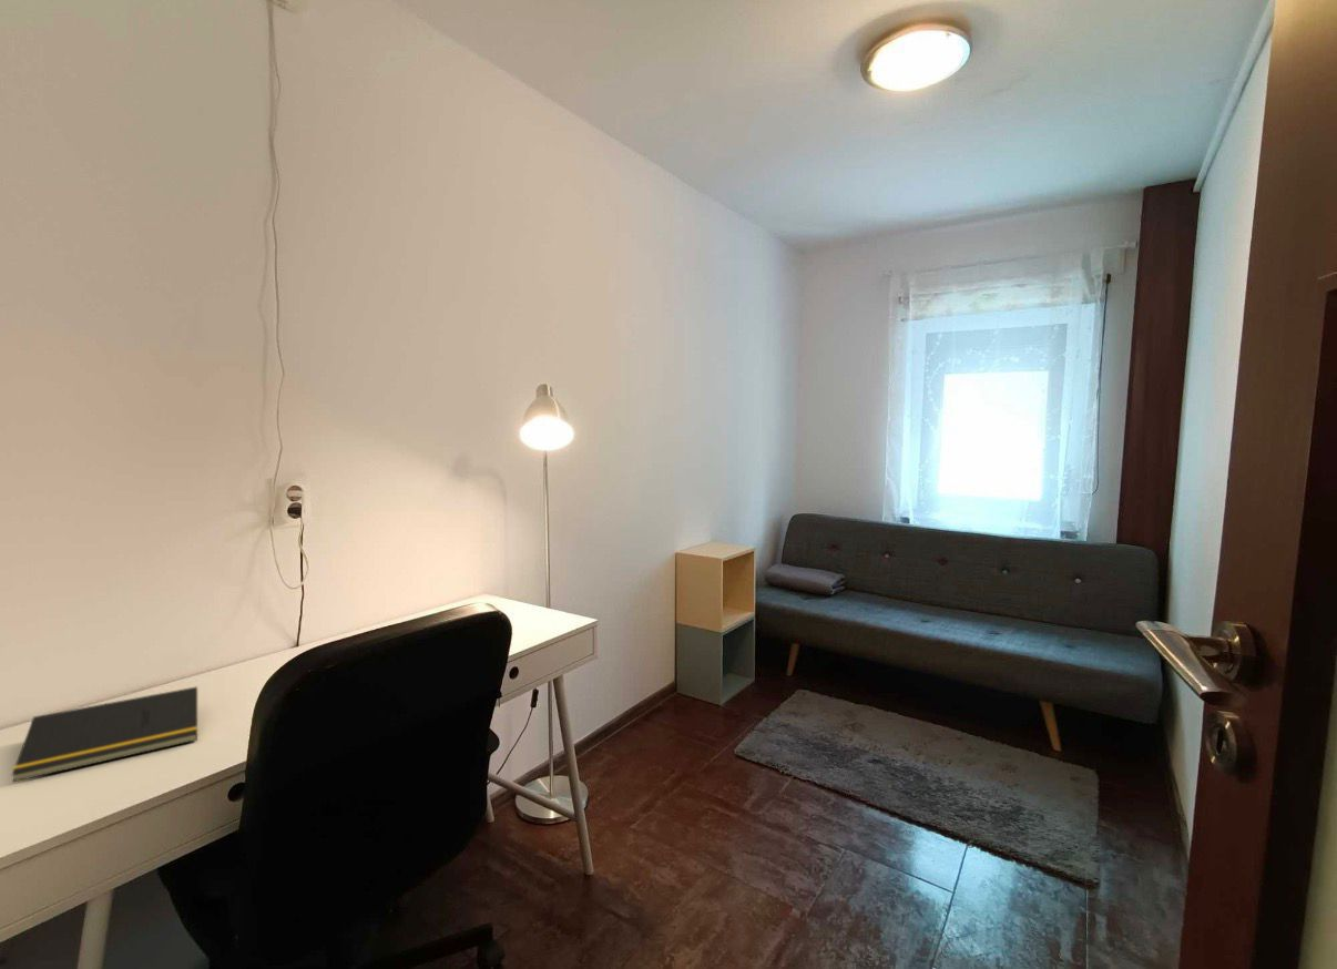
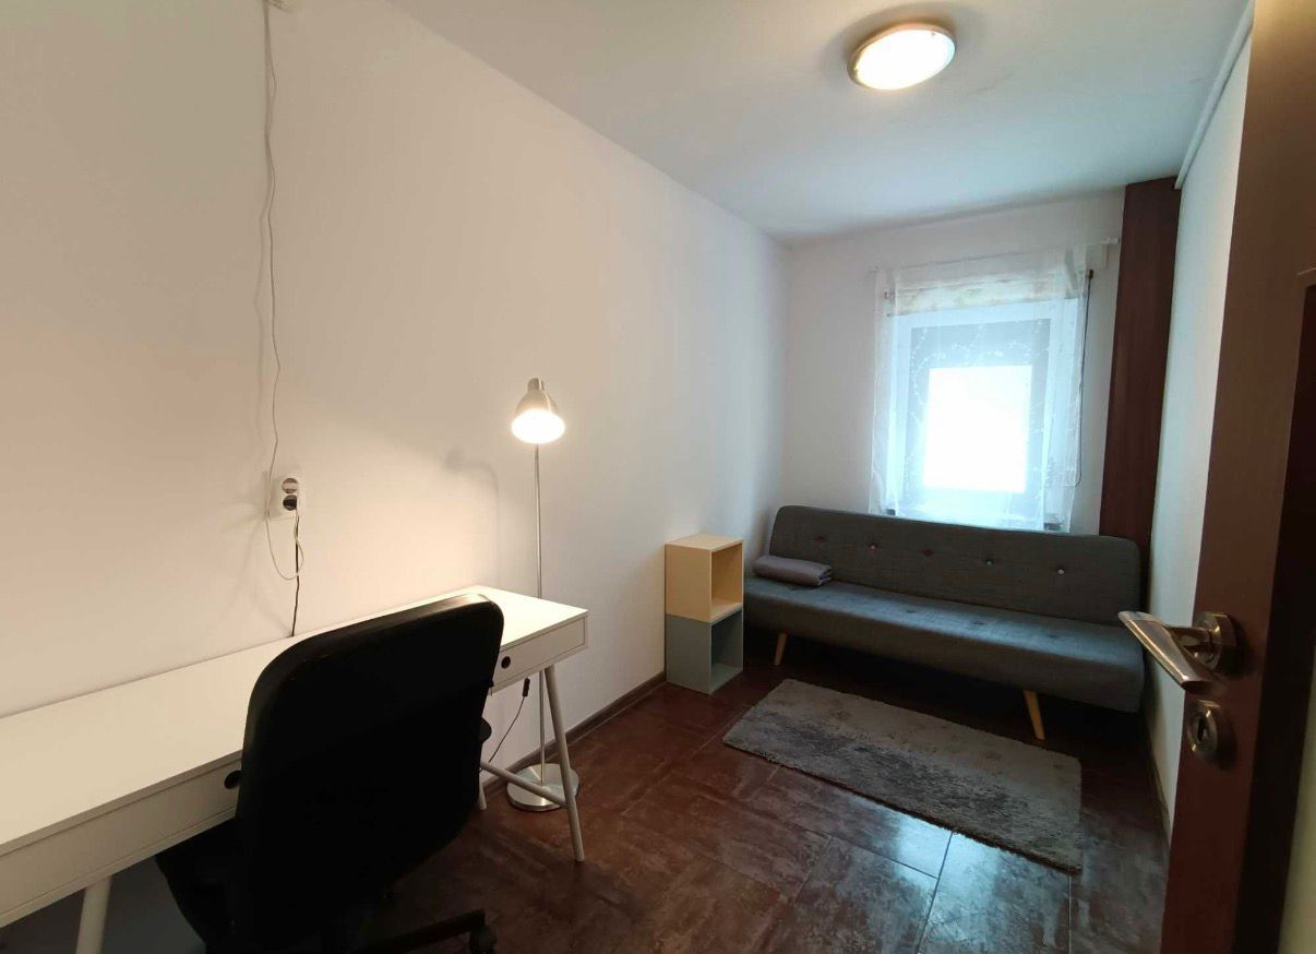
- notepad [11,685,198,784]
